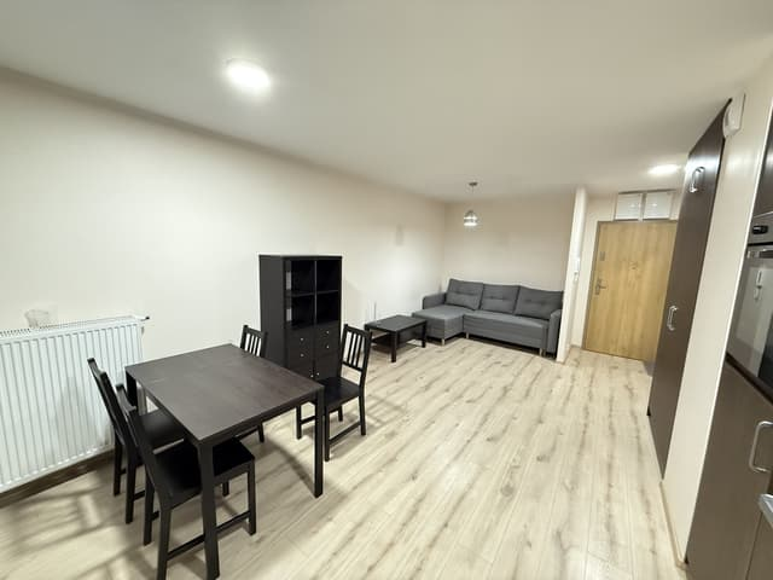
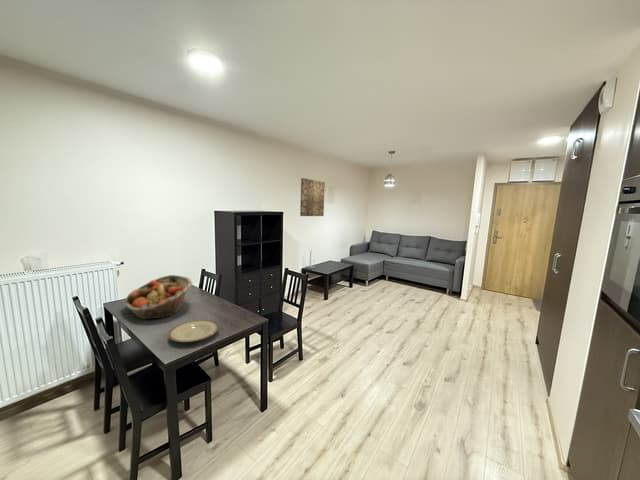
+ plate [168,319,219,343]
+ wall art [299,177,326,217]
+ fruit basket [123,274,193,320]
